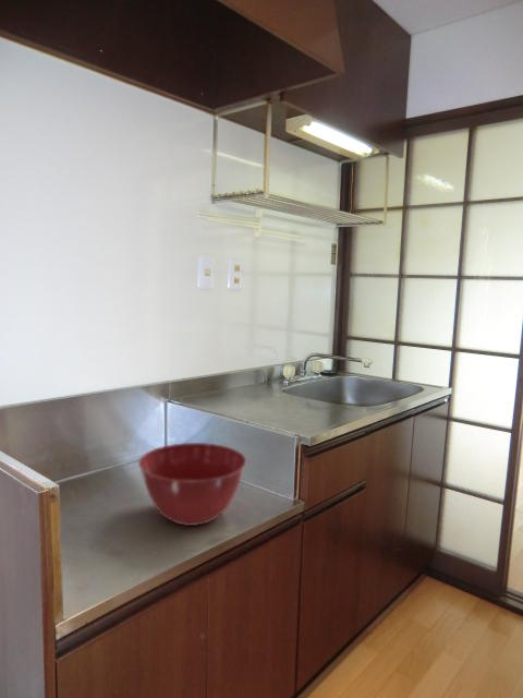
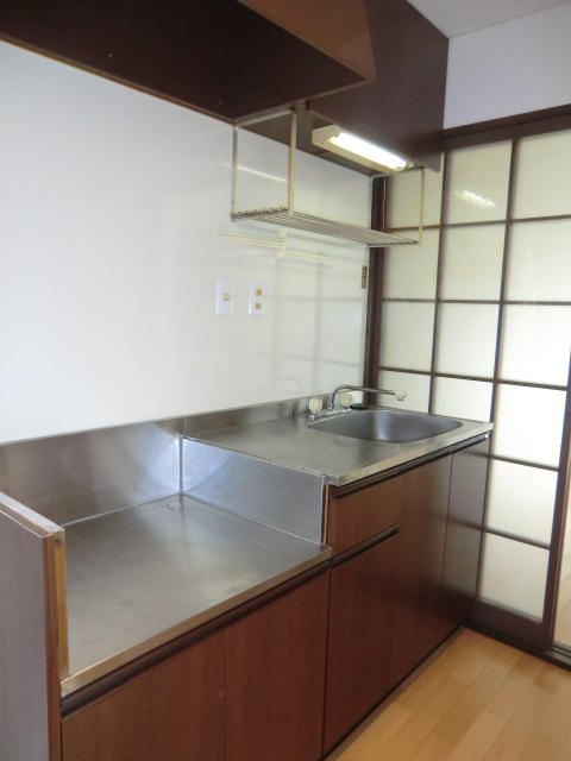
- mixing bowl [137,442,247,527]
